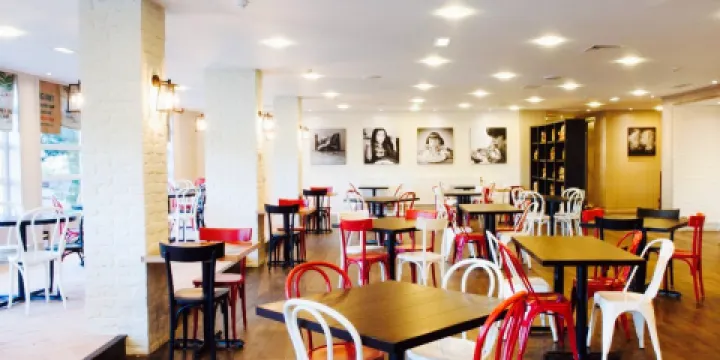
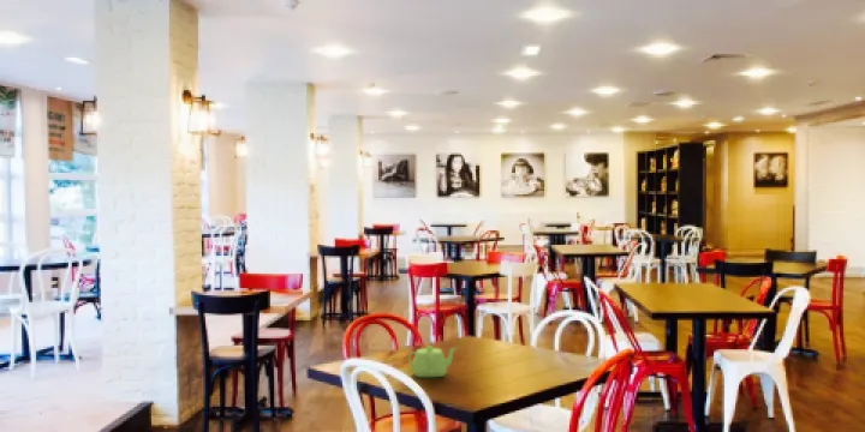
+ teapot [407,344,459,378]
